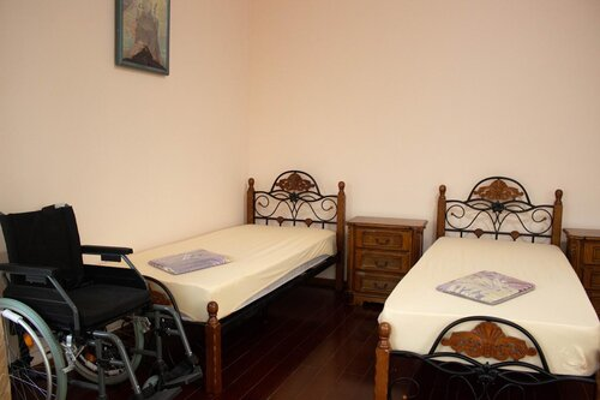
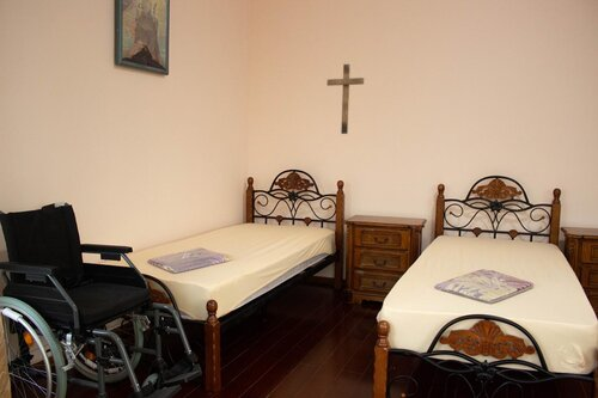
+ crucifix [327,63,365,135]
